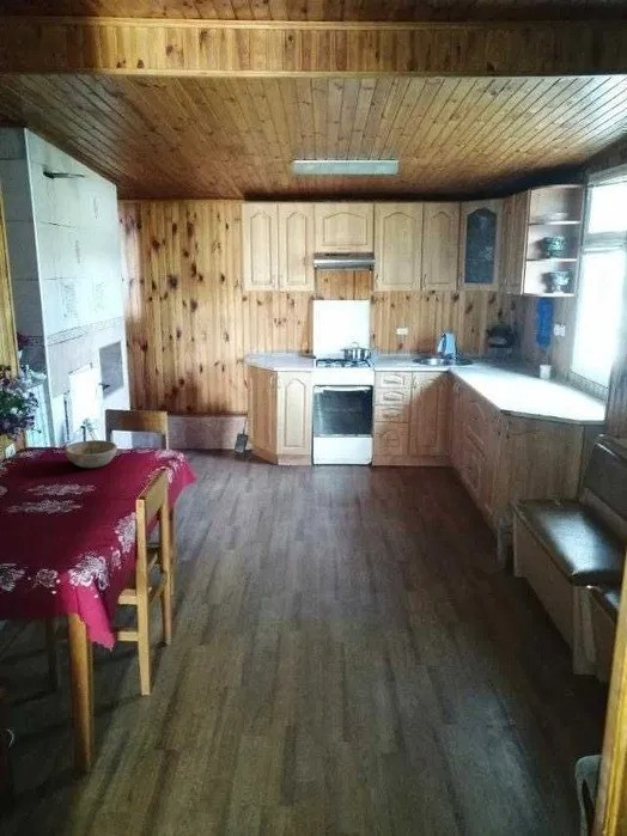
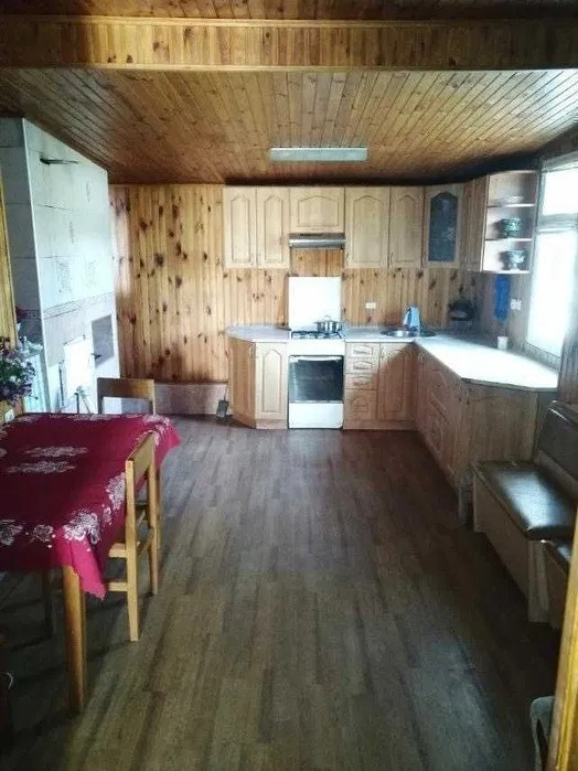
- bowl [65,439,118,469]
